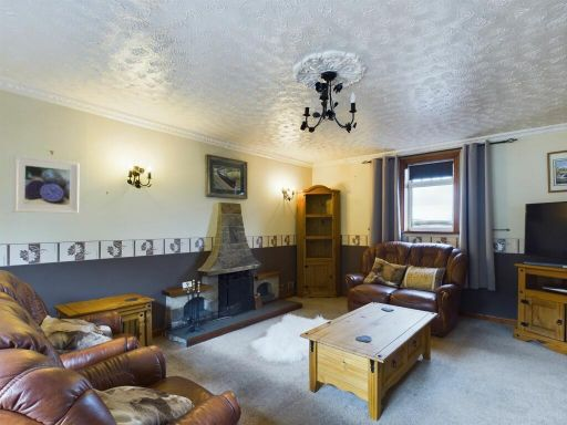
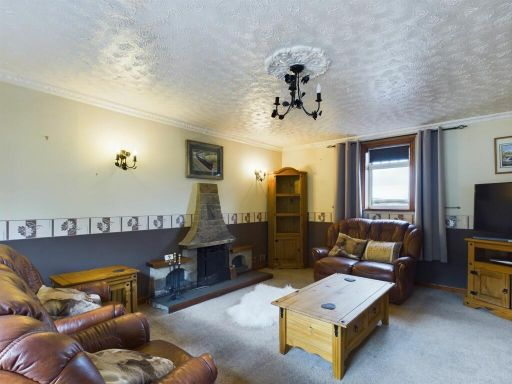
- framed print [12,155,81,215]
